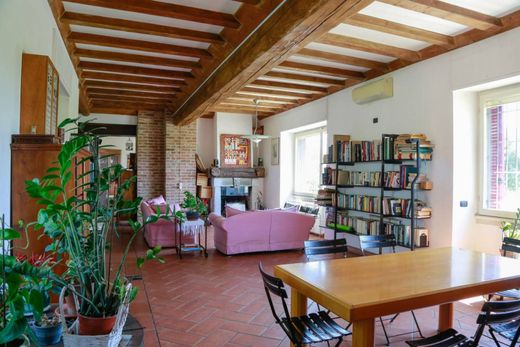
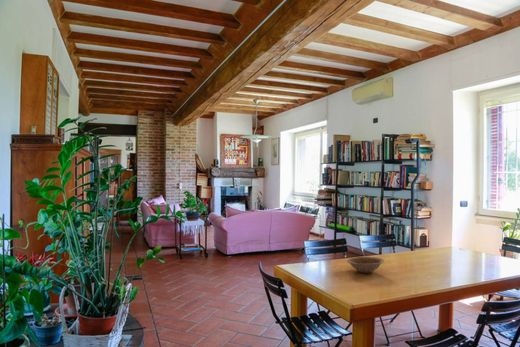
+ bowl [346,256,385,274]
